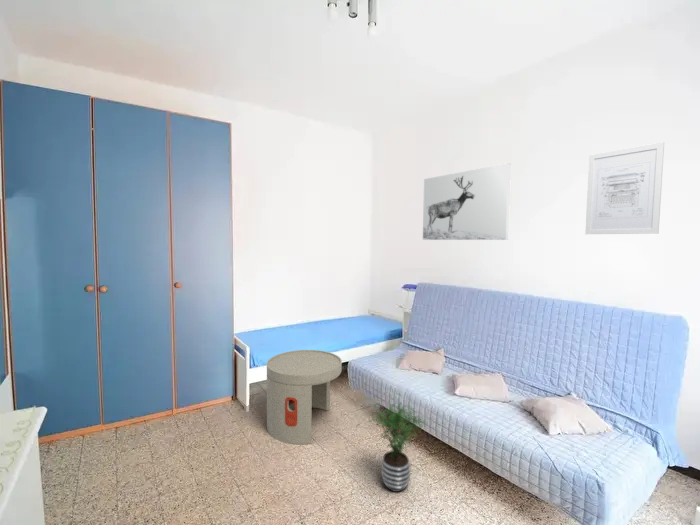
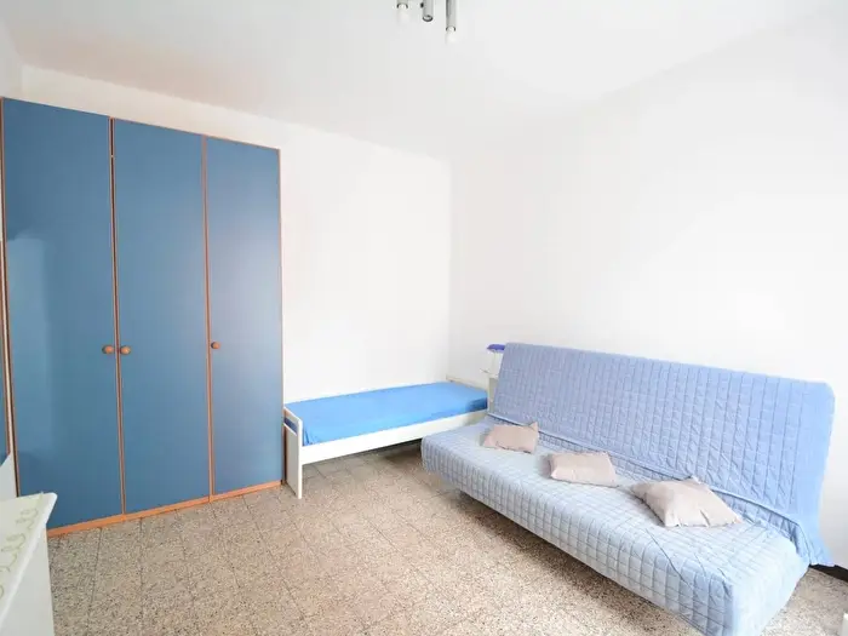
- wall art [422,162,512,241]
- side table [266,349,343,445]
- potted plant [367,400,428,493]
- wall art [584,142,665,235]
